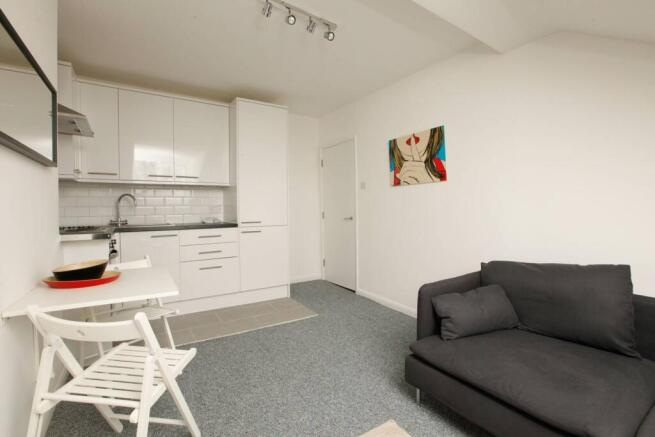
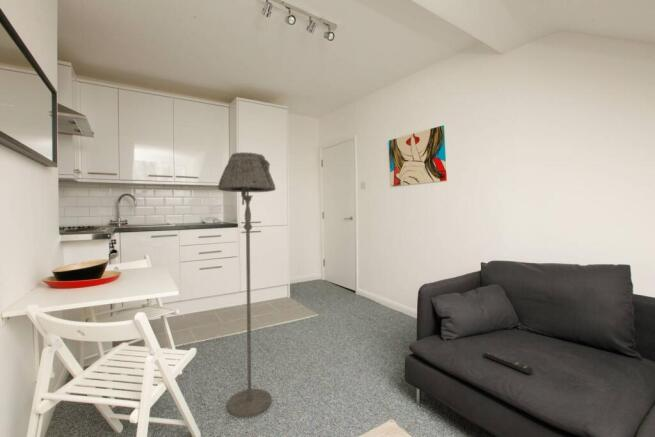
+ remote control [482,351,534,376]
+ floor lamp [217,151,277,418]
